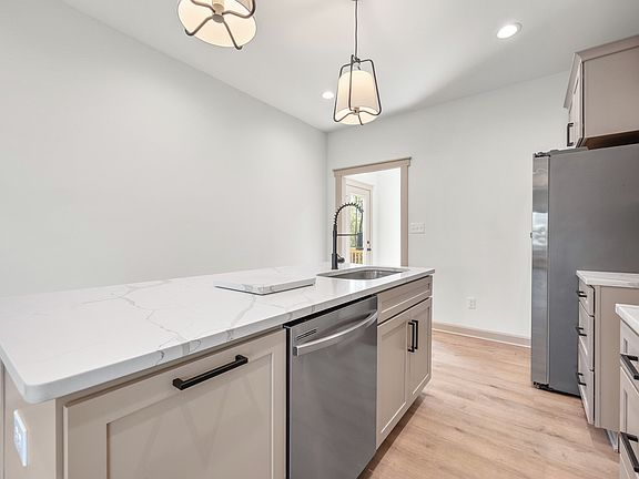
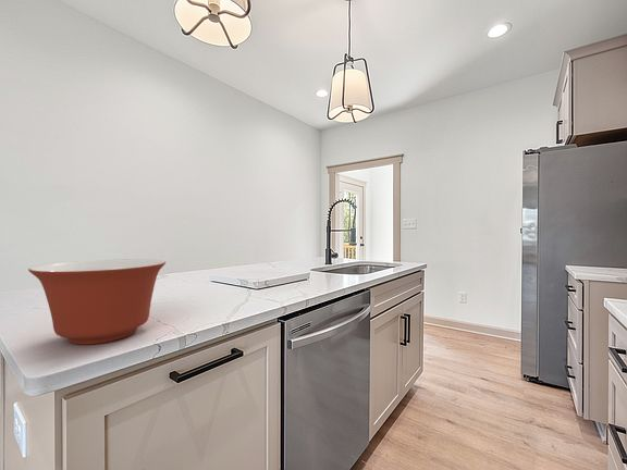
+ mixing bowl [27,258,167,346]
